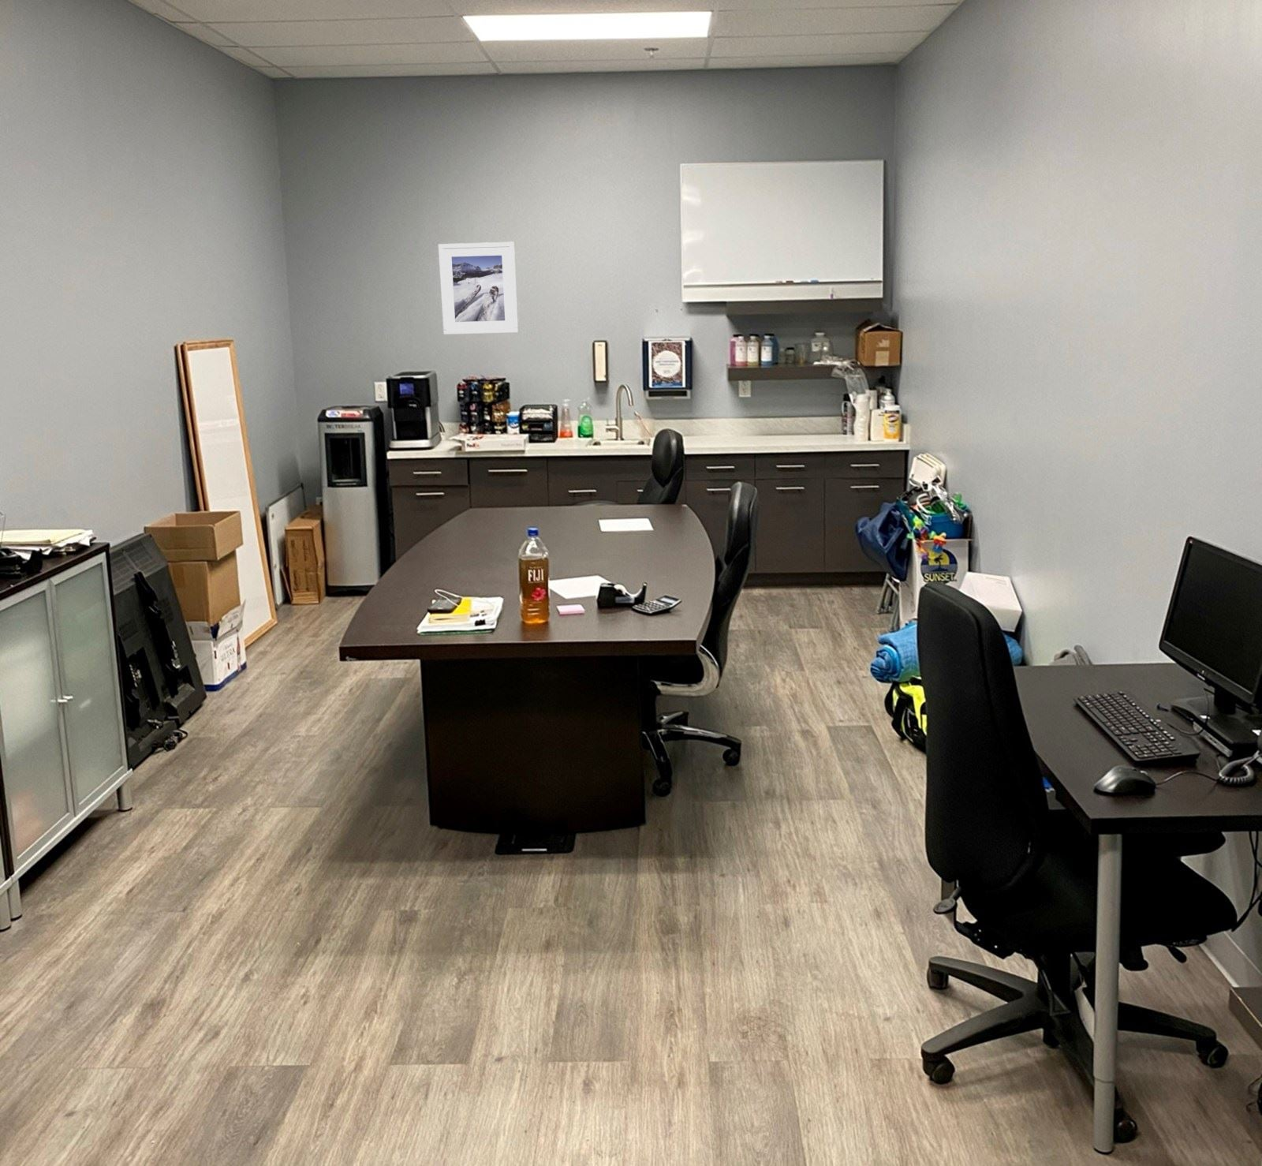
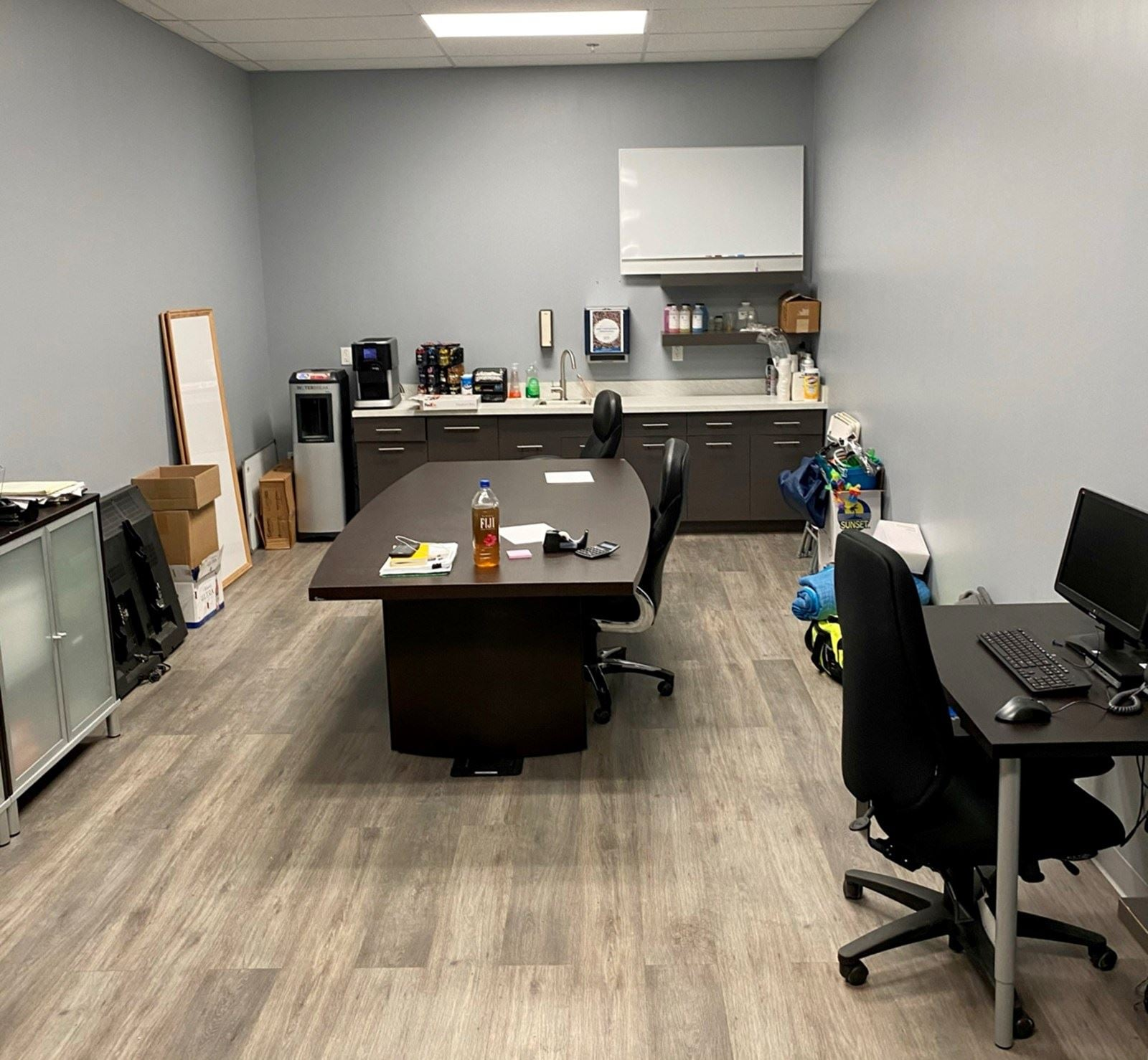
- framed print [438,241,519,336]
